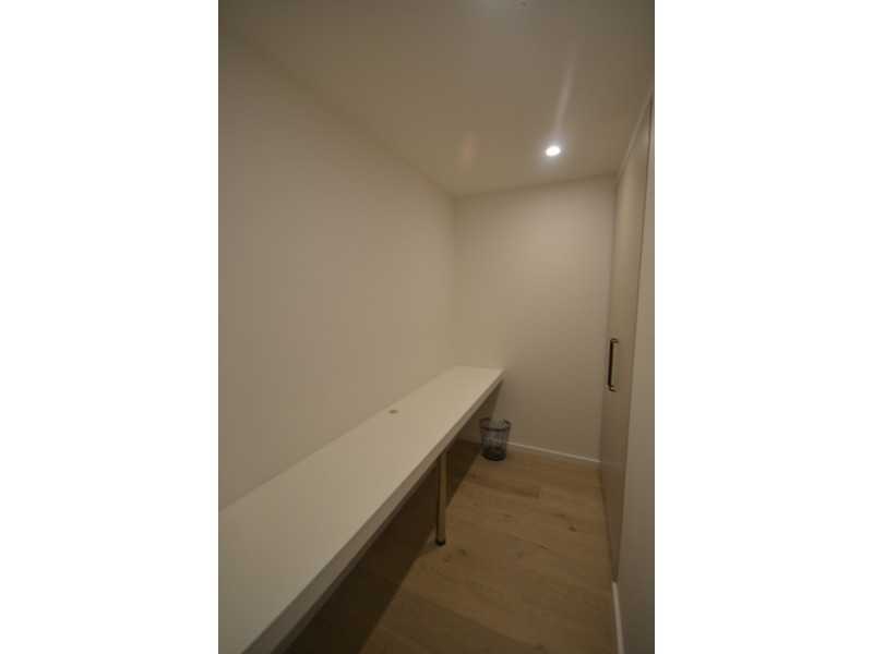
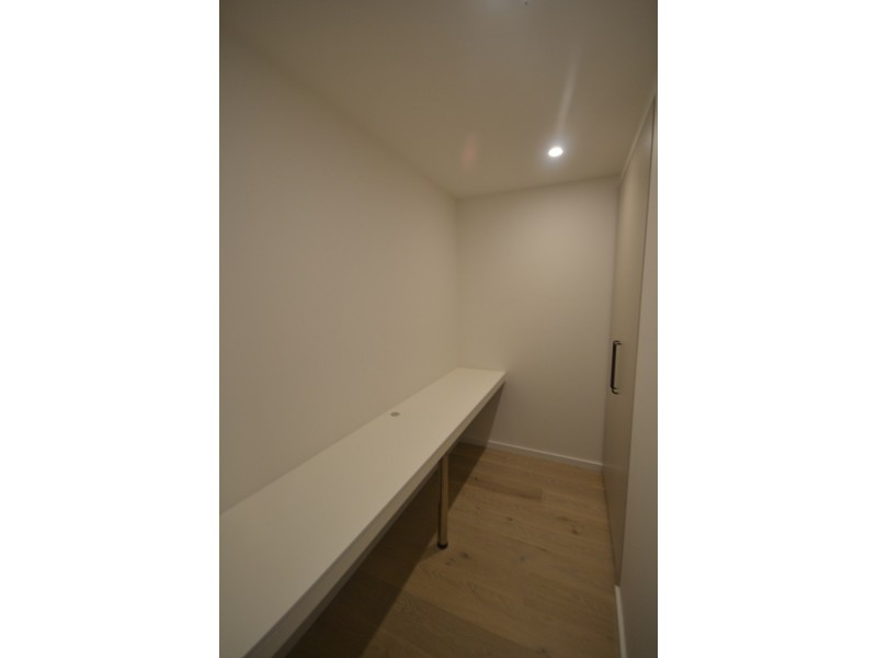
- wastebasket [478,416,512,461]
